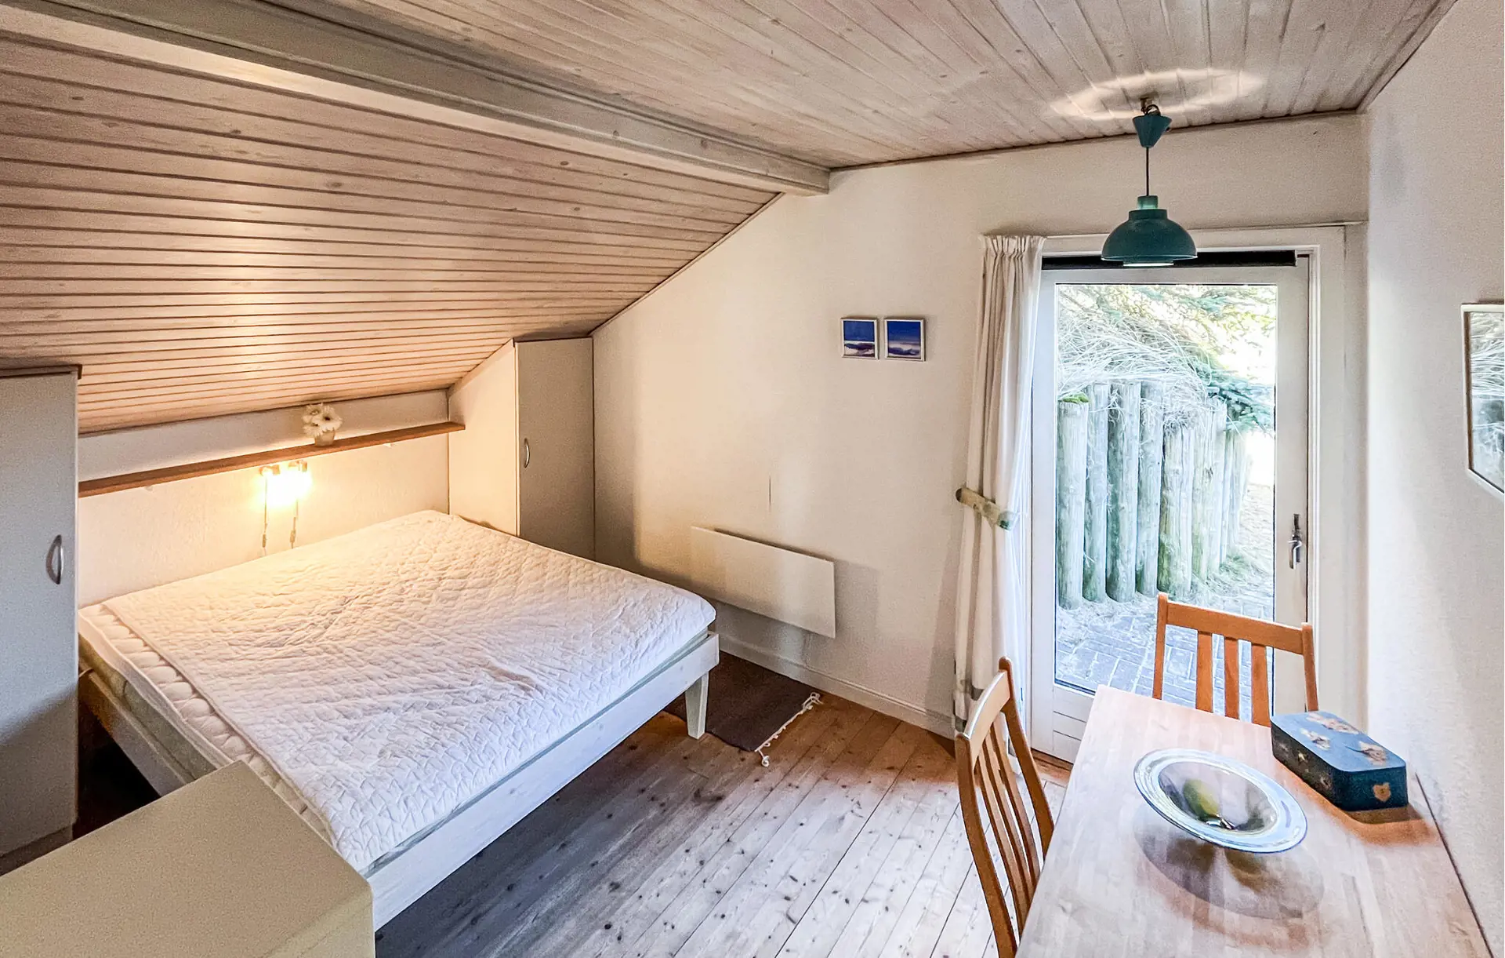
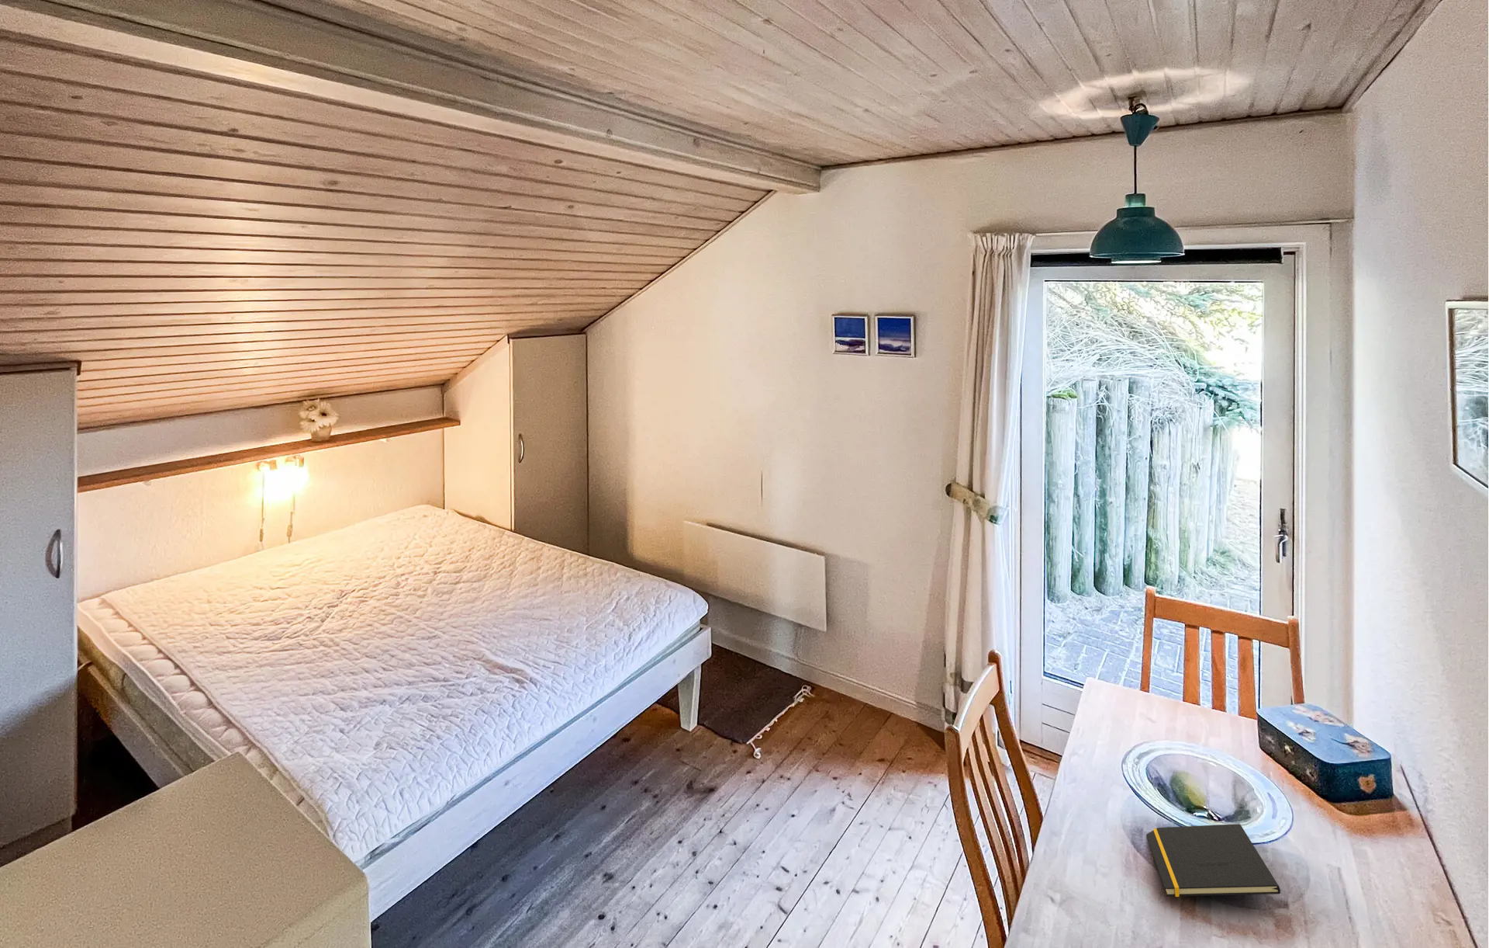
+ notepad [1145,823,1281,898]
